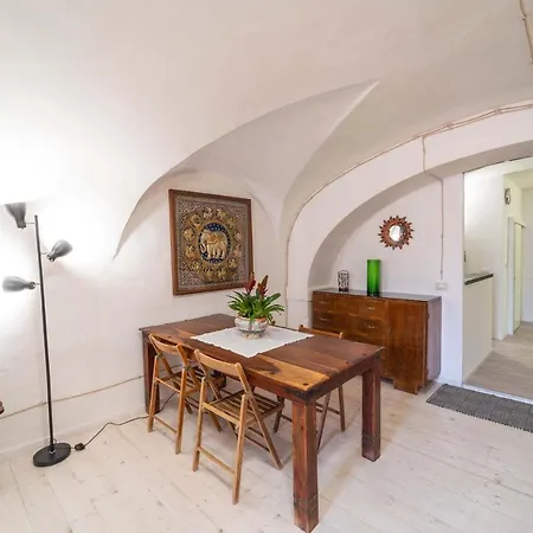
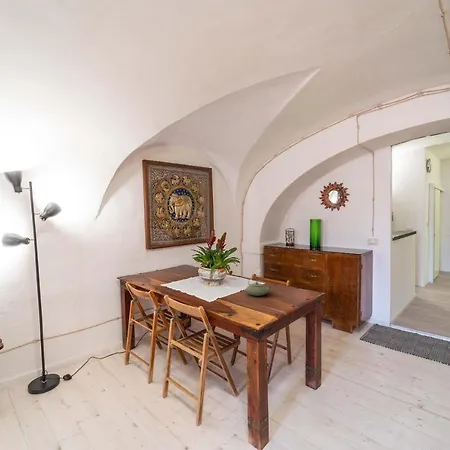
+ teapot [244,274,272,297]
